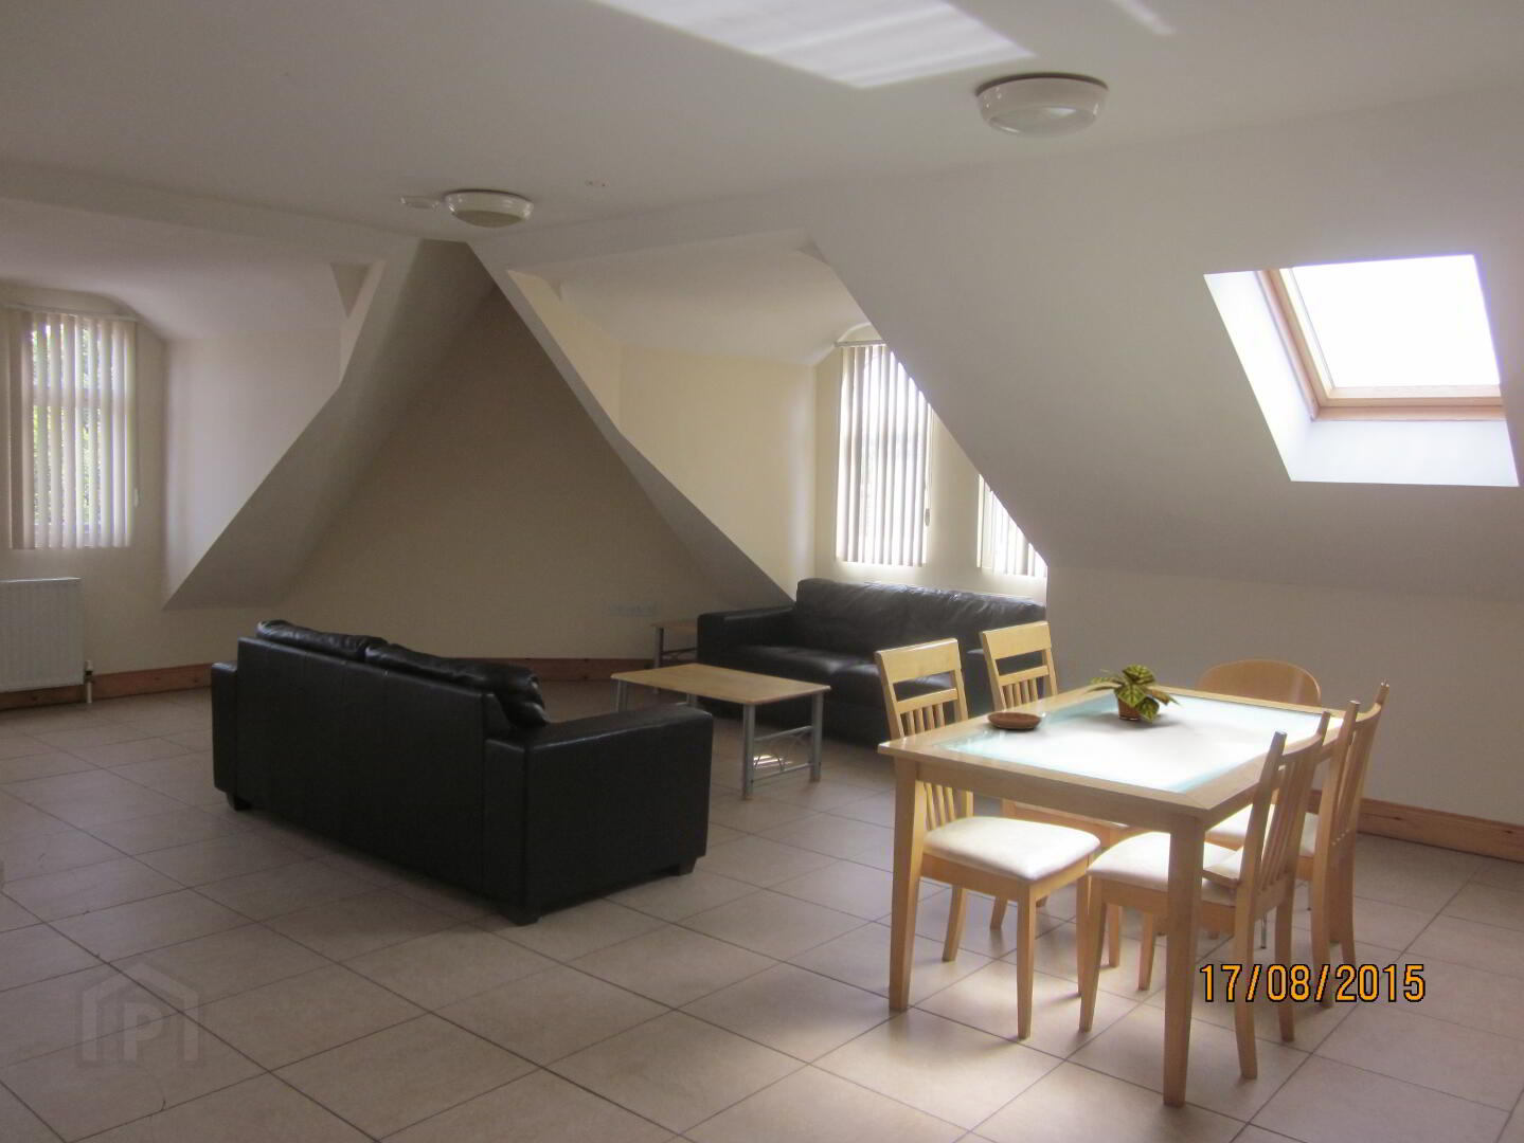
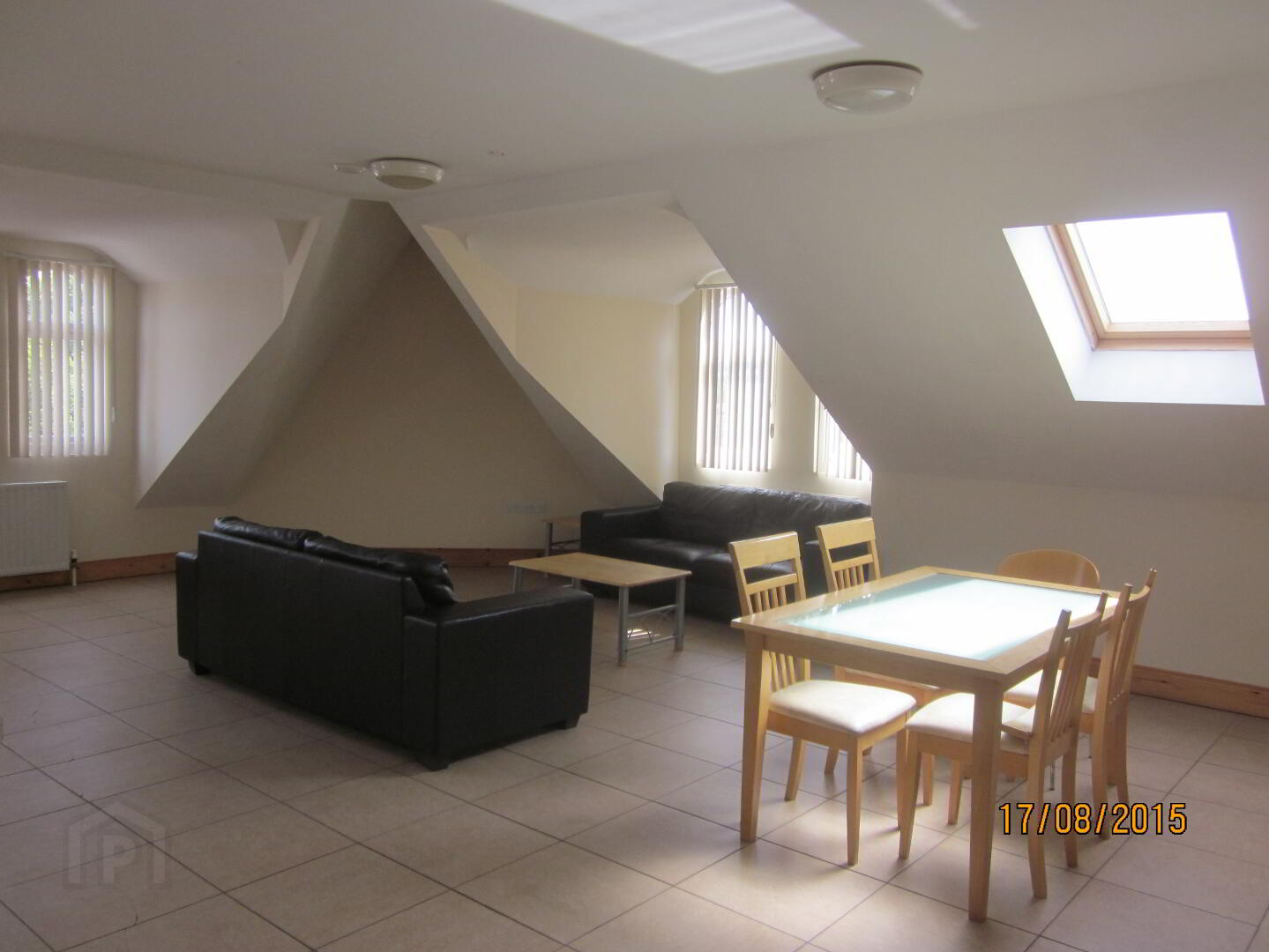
- plant [1080,665,1183,724]
- saucer [986,711,1044,730]
